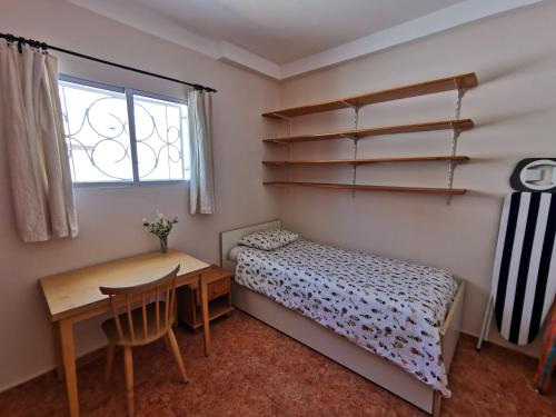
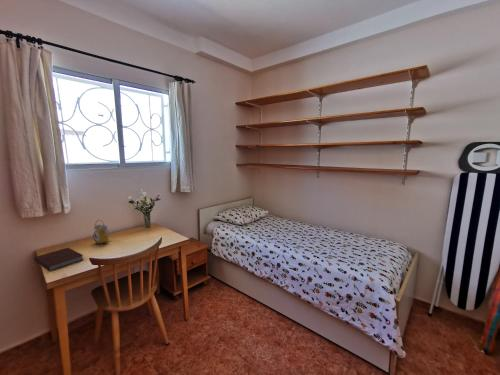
+ notebook [33,247,85,272]
+ alarm clock [92,218,112,246]
